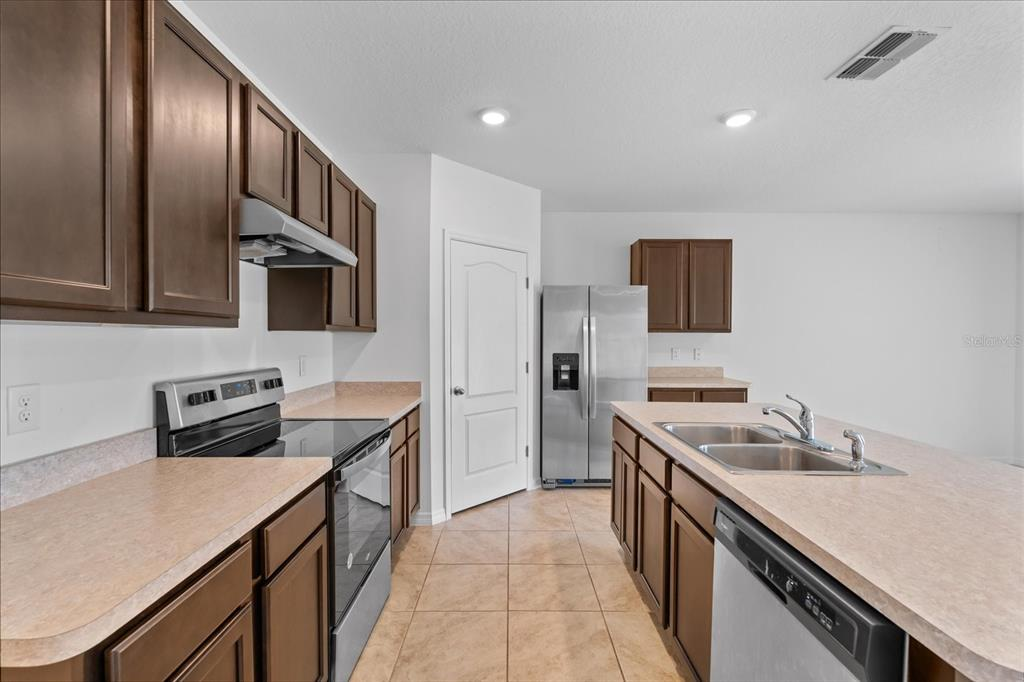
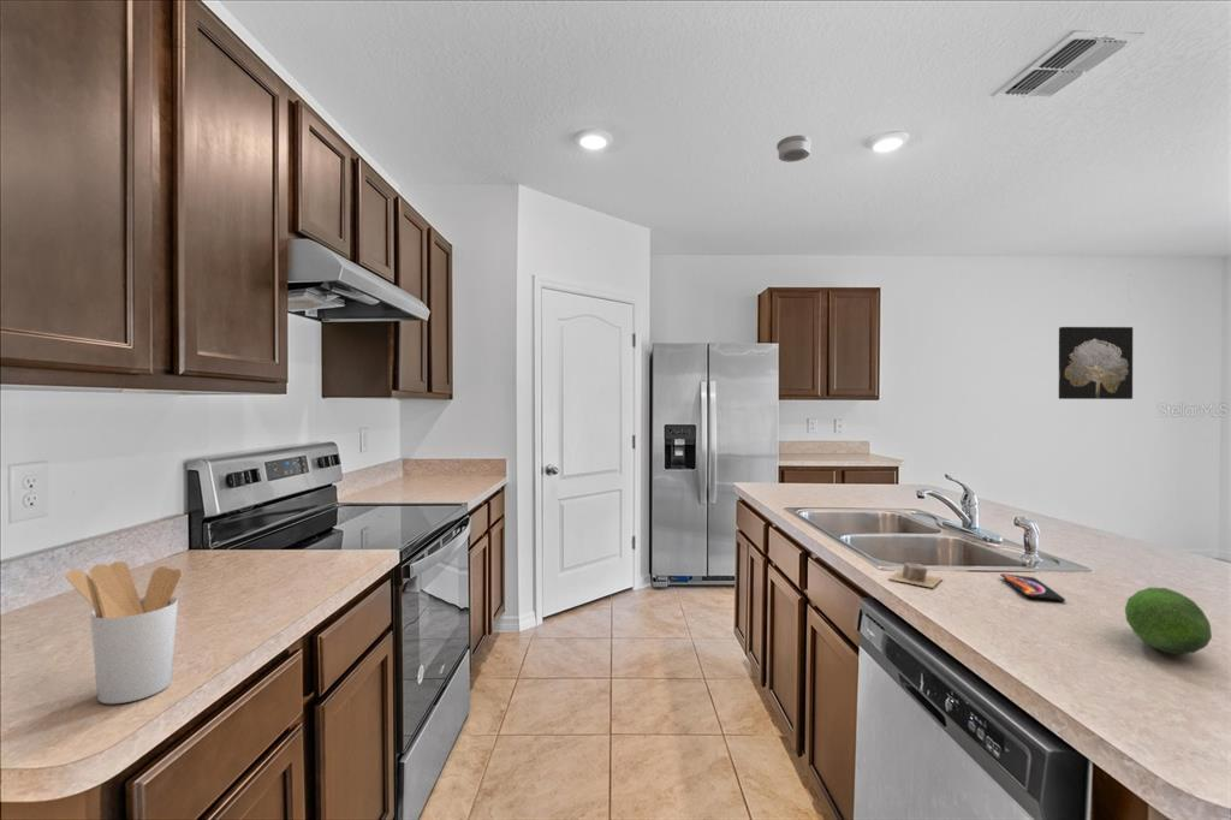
+ soap bar [887,561,944,589]
+ smartphone [999,572,1066,602]
+ wall art [1058,326,1134,400]
+ fruit [1124,587,1213,655]
+ smoke detector [775,133,813,164]
+ utensil holder [65,560,183,705]
